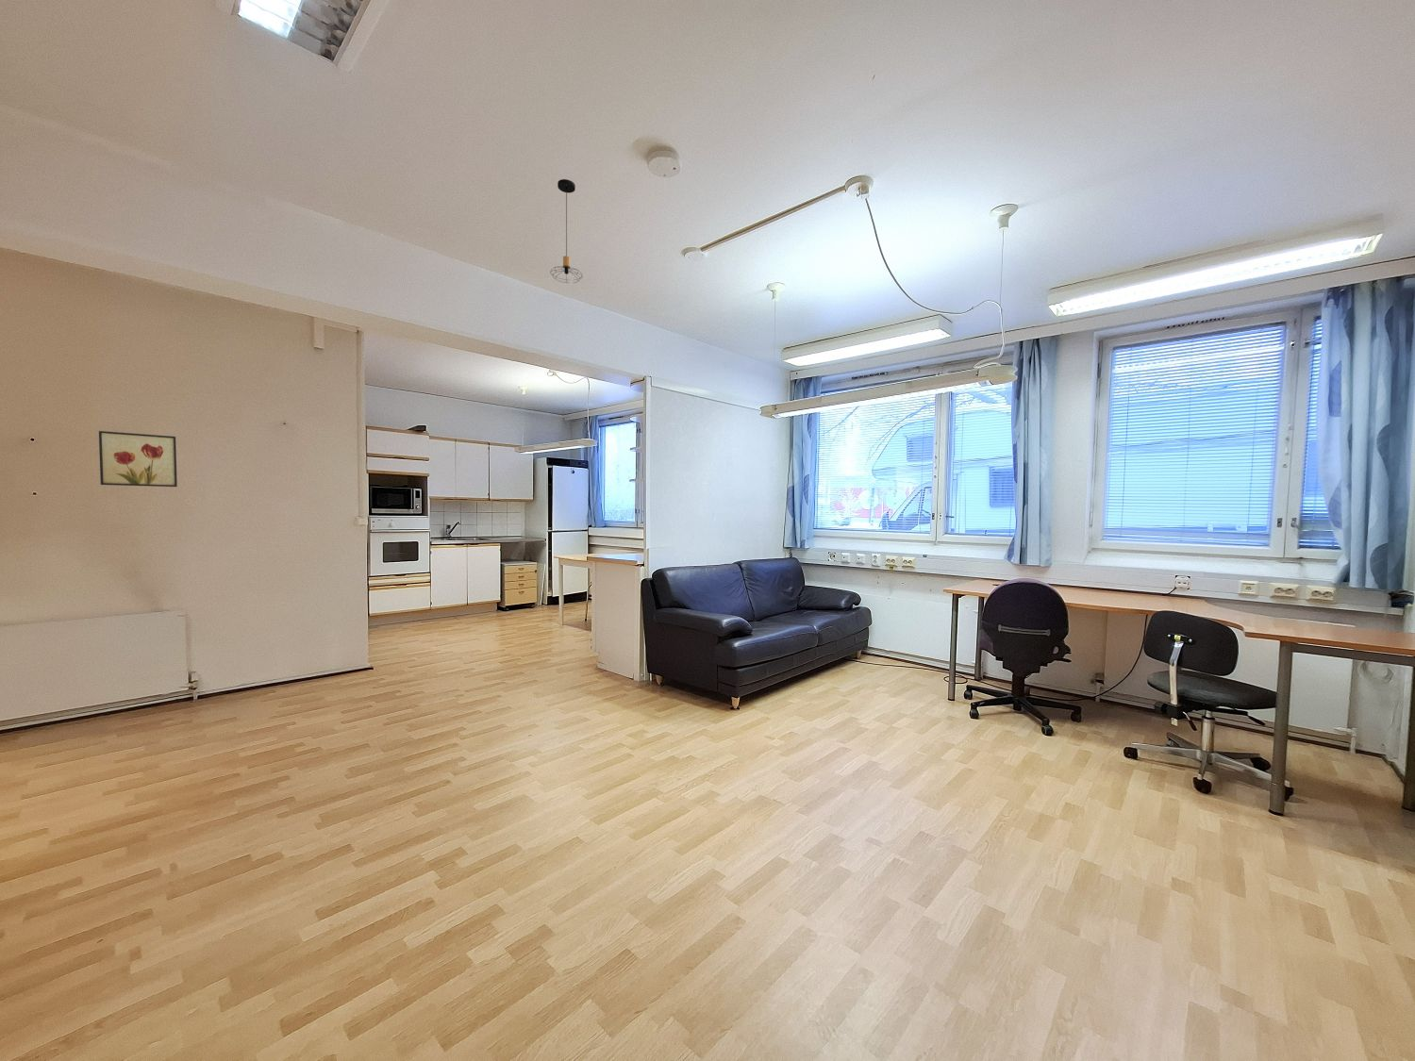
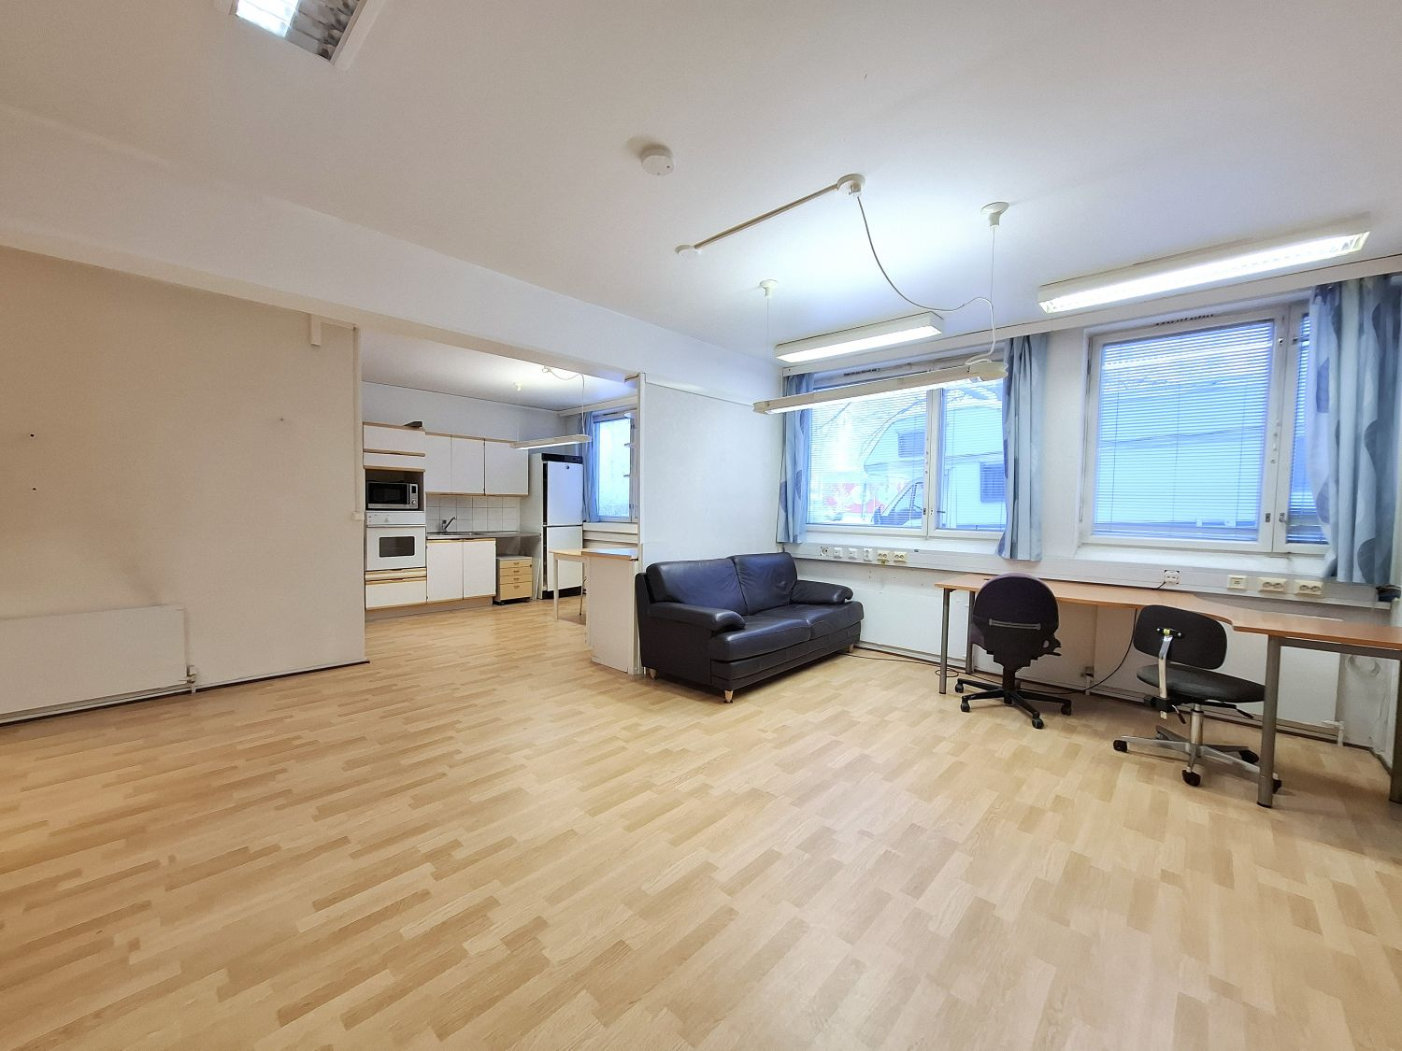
- wall art [98,430,178,487]
- pendant light [549,178,583,284]
